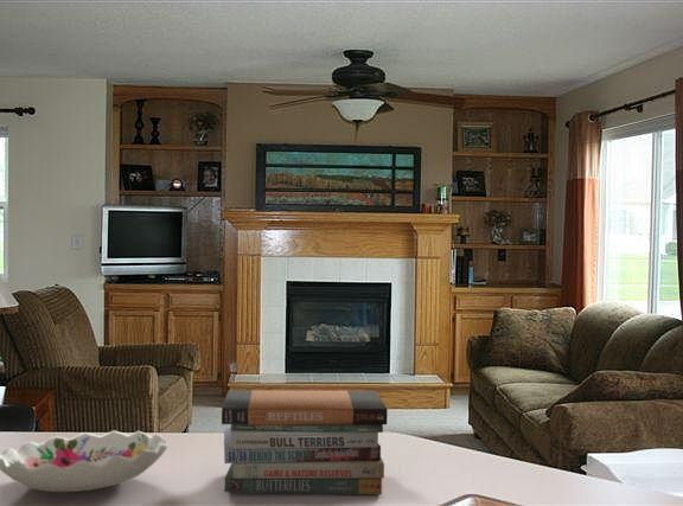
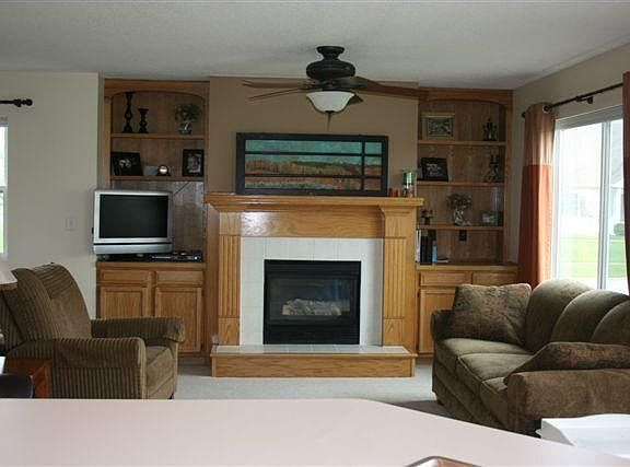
- decorative bowl [0,429,168,493]
- book stack [221,389,389,495]
